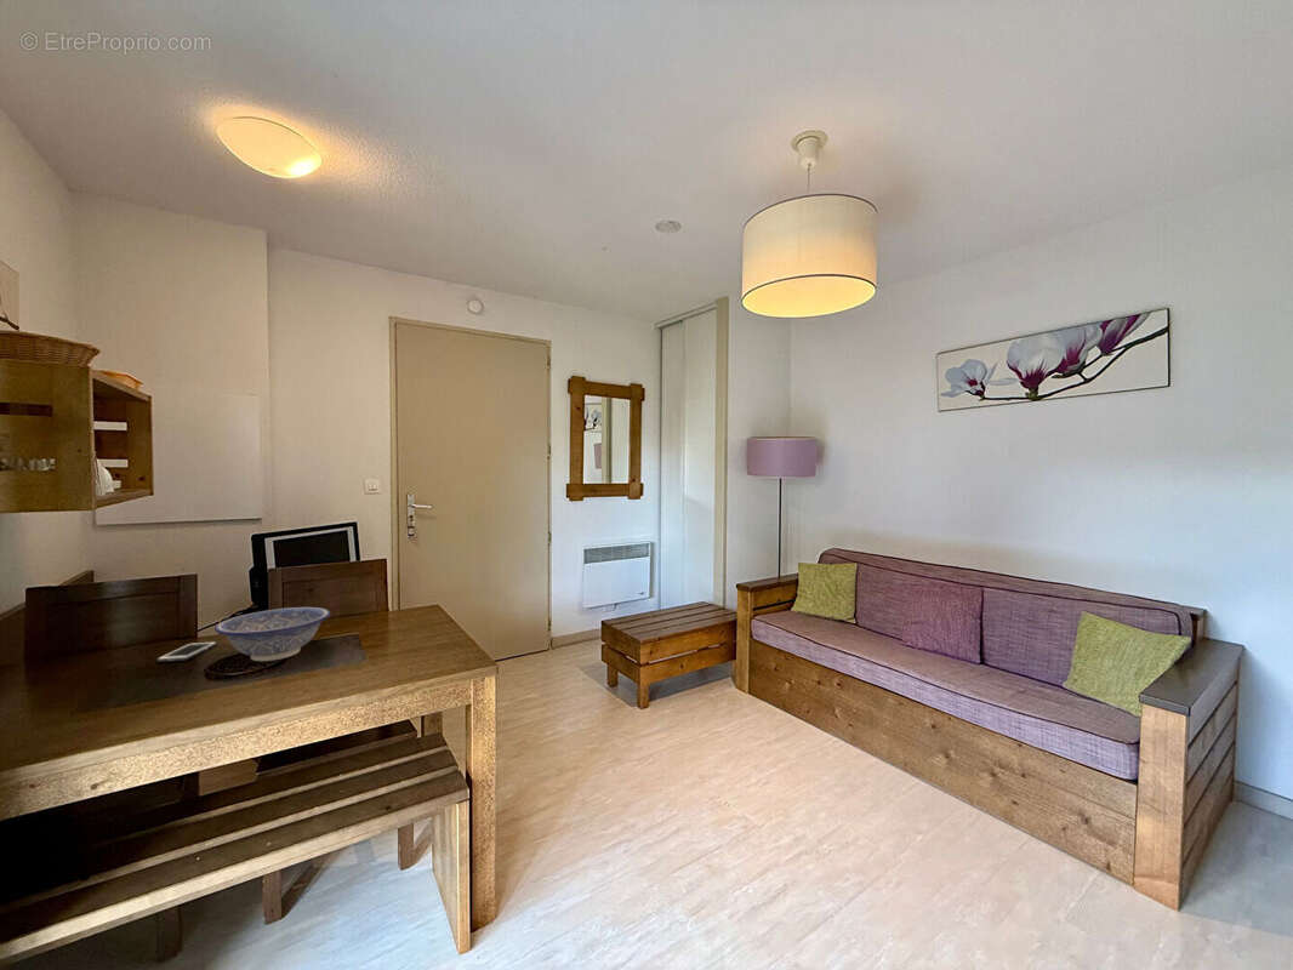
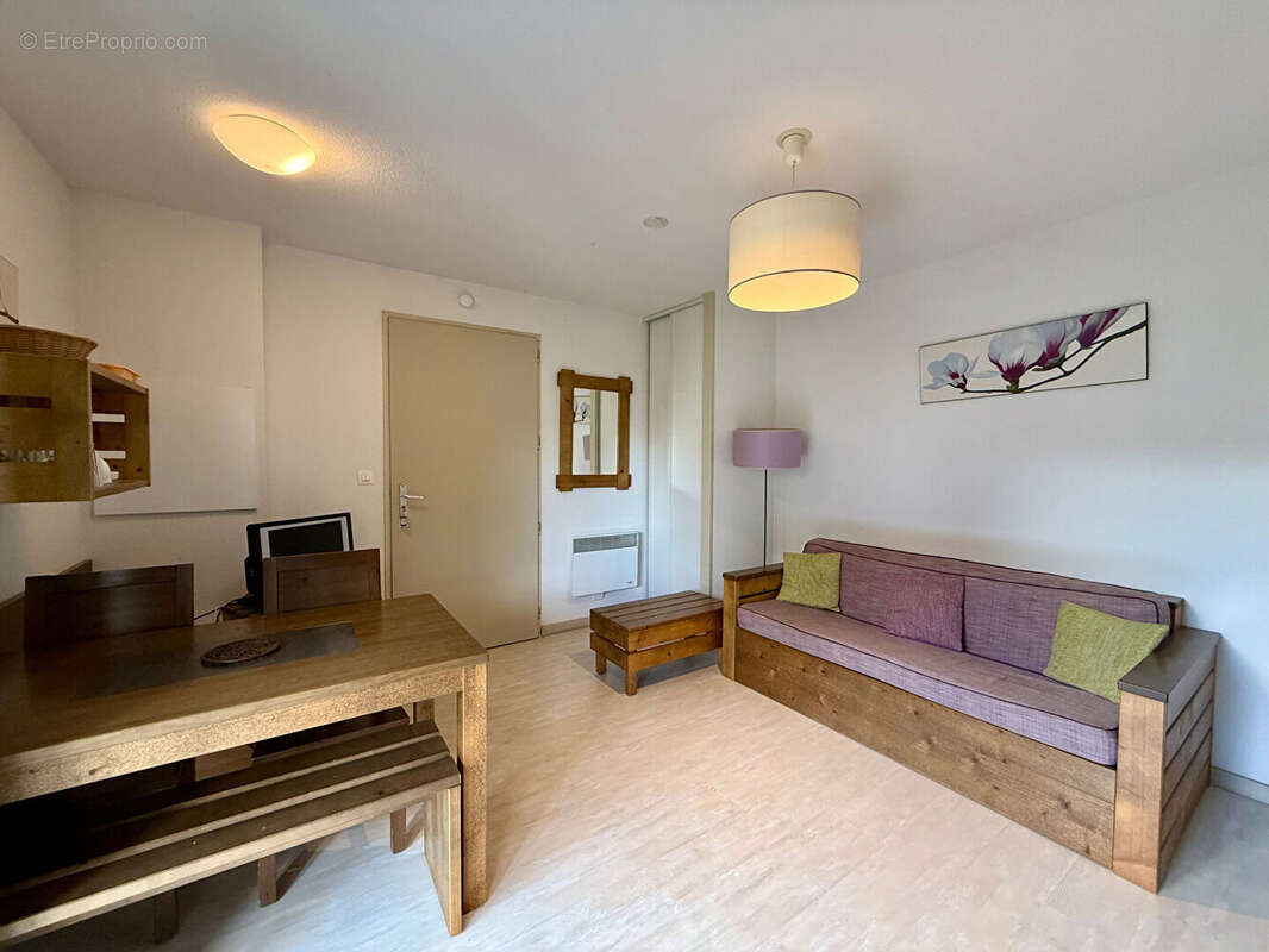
- decorative bowl [213,606,331,662]
- cell phone [156,640,218,663]
